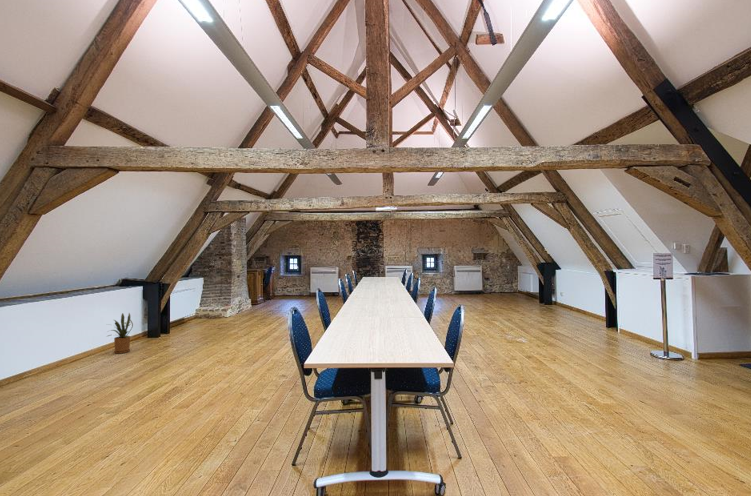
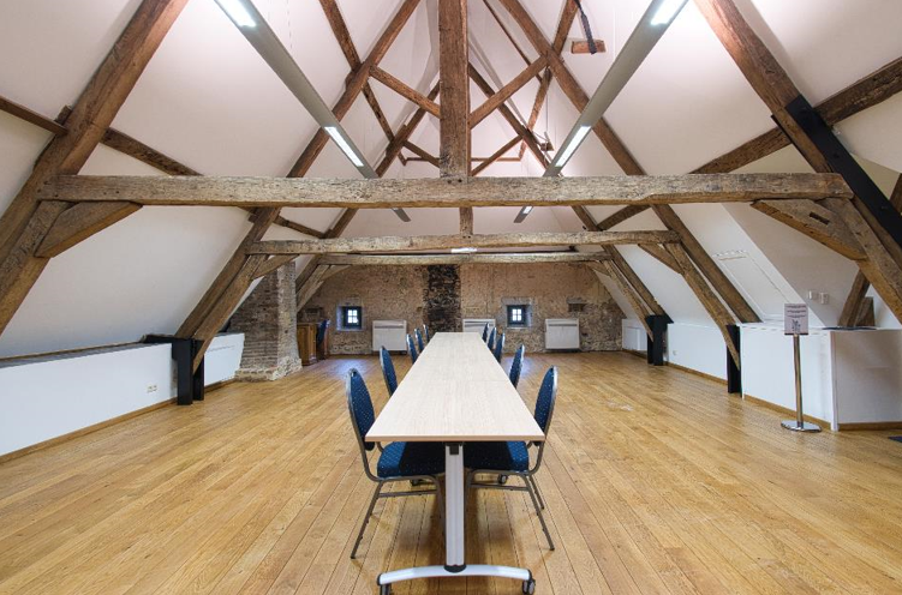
- house plant [105,312,134,355]
